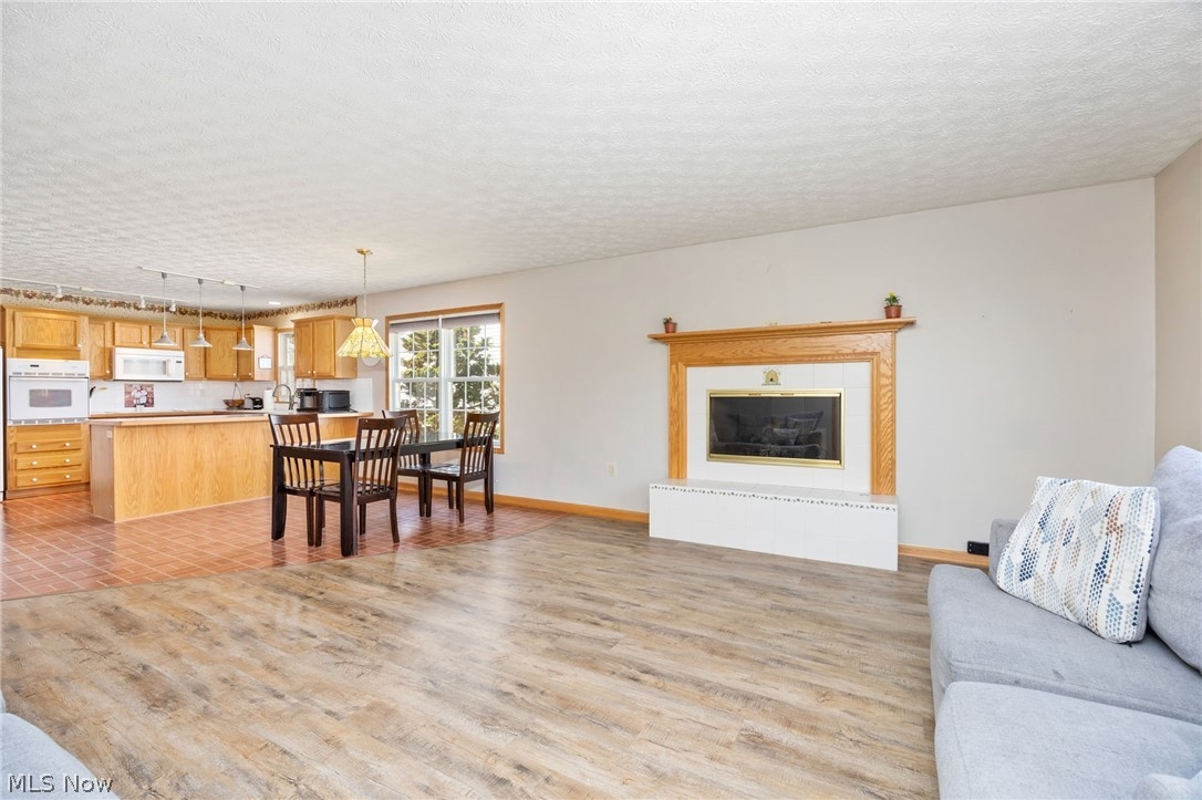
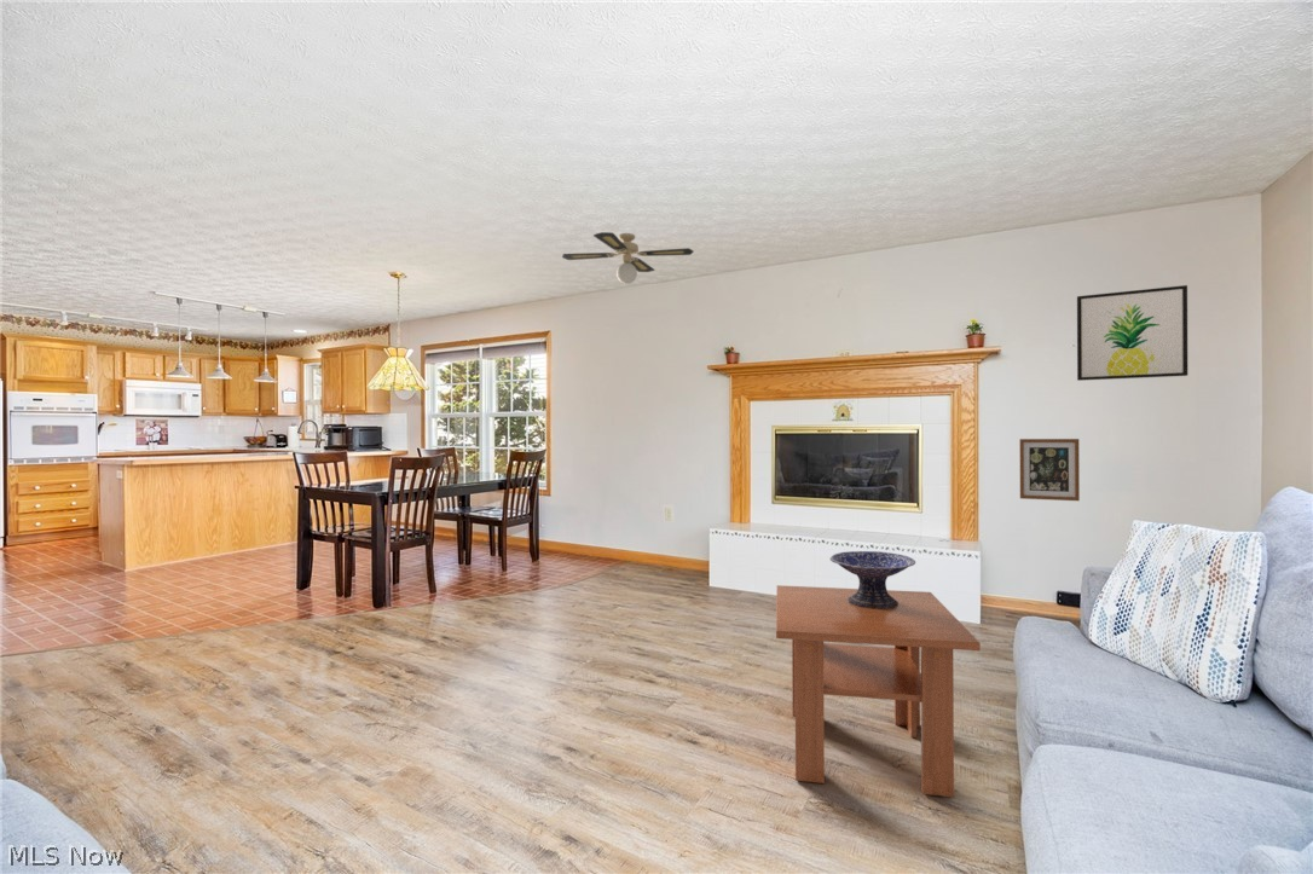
+ wall art [1018,438,1081,502]
+ coffee table [775,584,982,798]
+ decorative bowl [829,550,916,608]
+ wall art [1076,284,1188,382]
+ ceiling fan [561,231,694,285]
